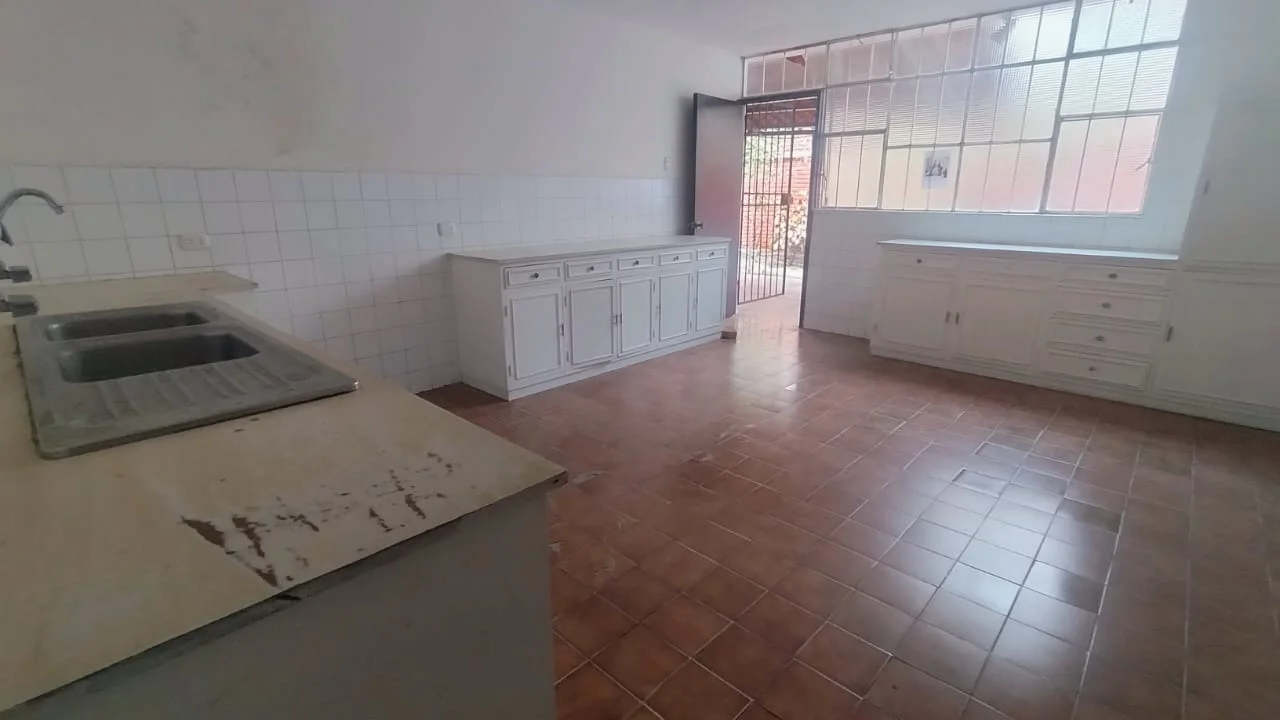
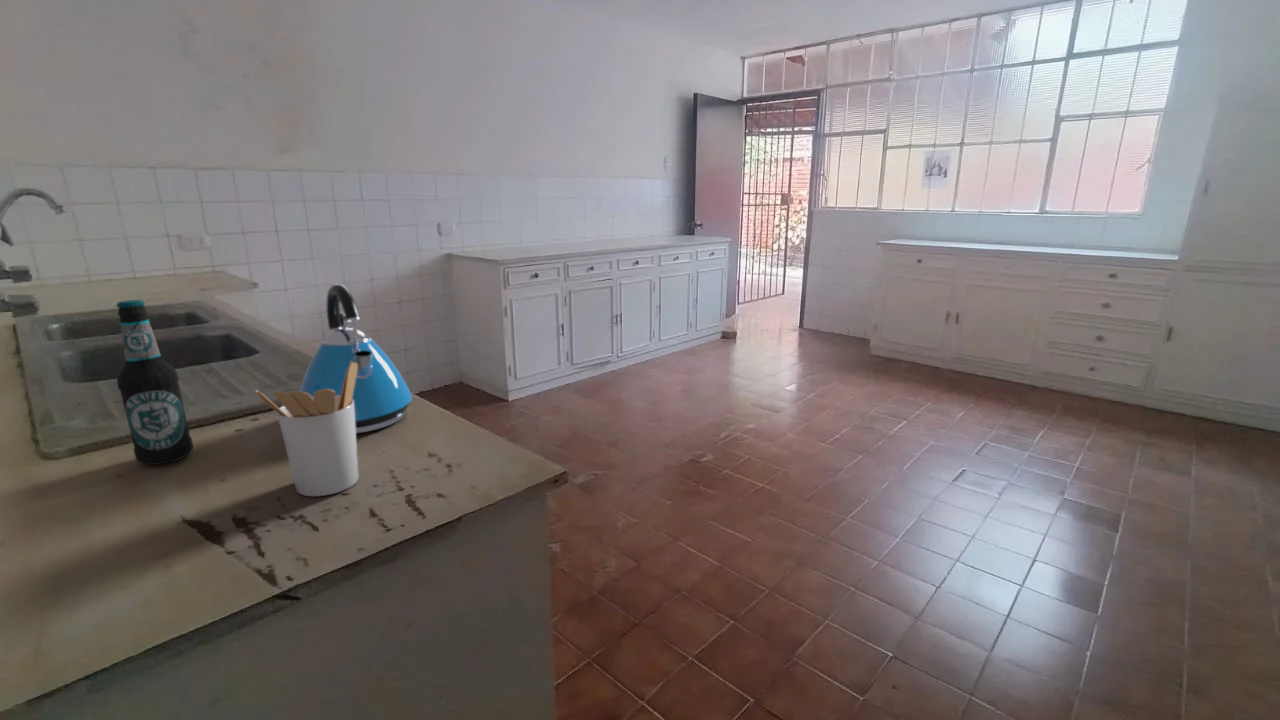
+ kettle [298,283,413,435]
+ bottle [115,299,194,466]
+ utensil holder [254,362,360,497]
